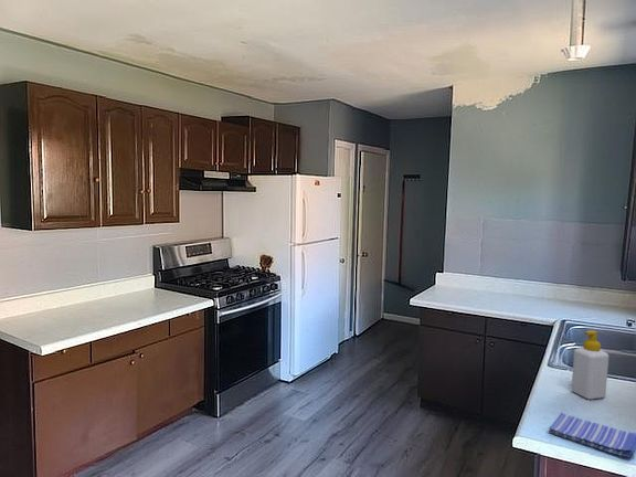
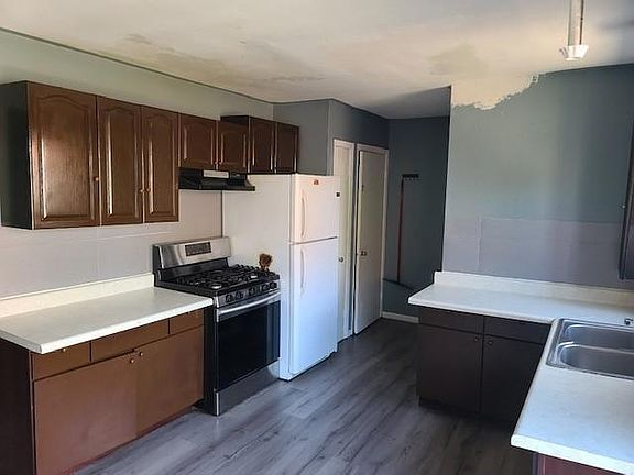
- soap bottle [570,329,610,401]
- dish towel [548,412,636,459]
